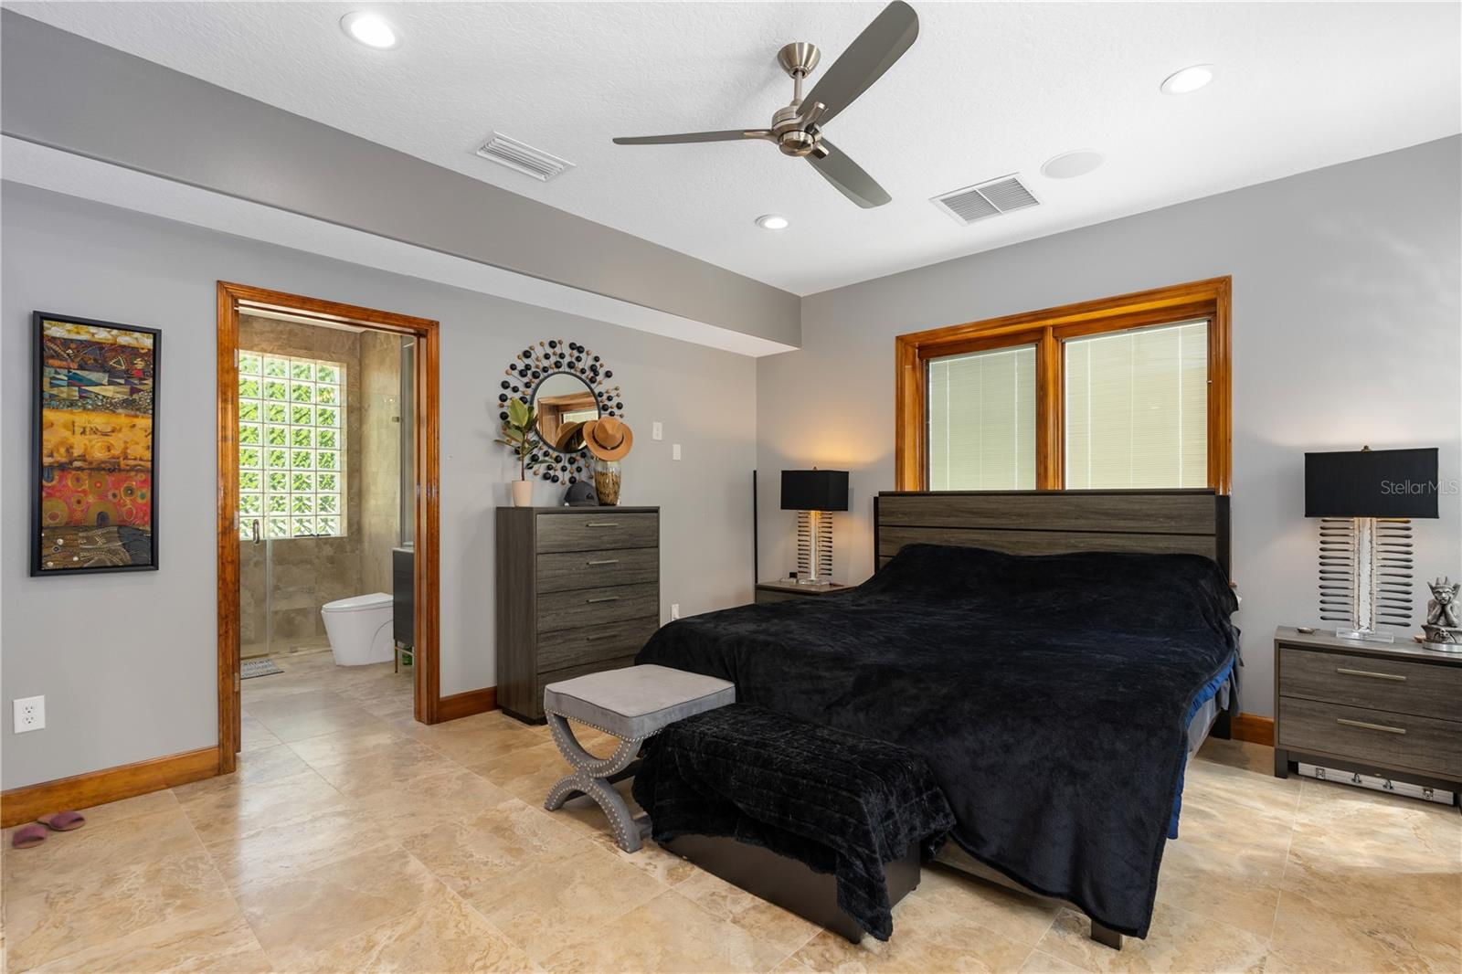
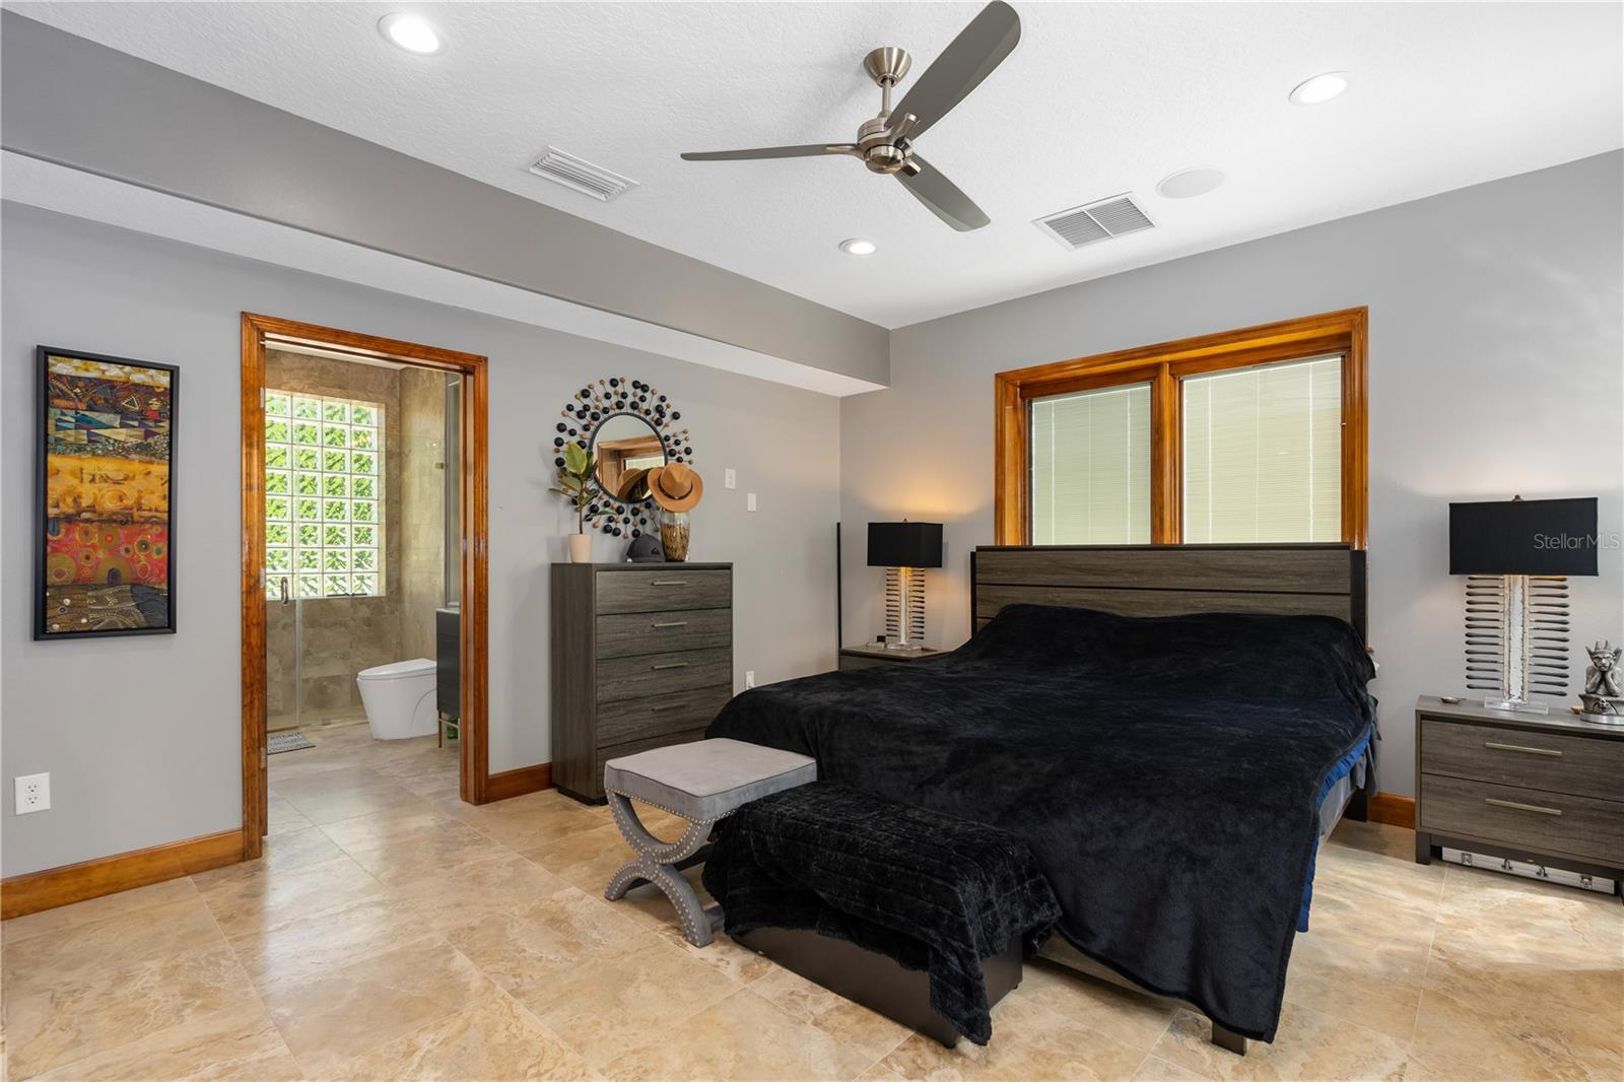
- slippers [11,810,87,850]
